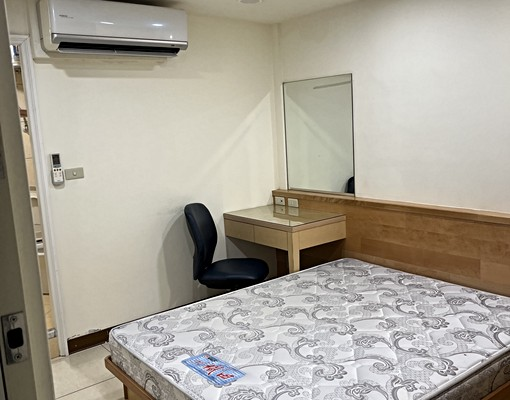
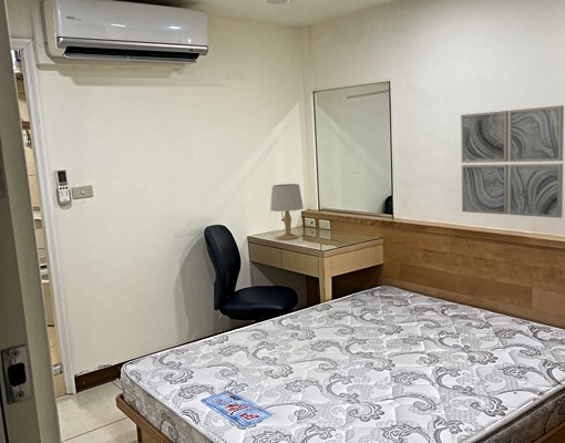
+ wall art [460,104,565,219]
+ table lamp [269,183,305,240]
